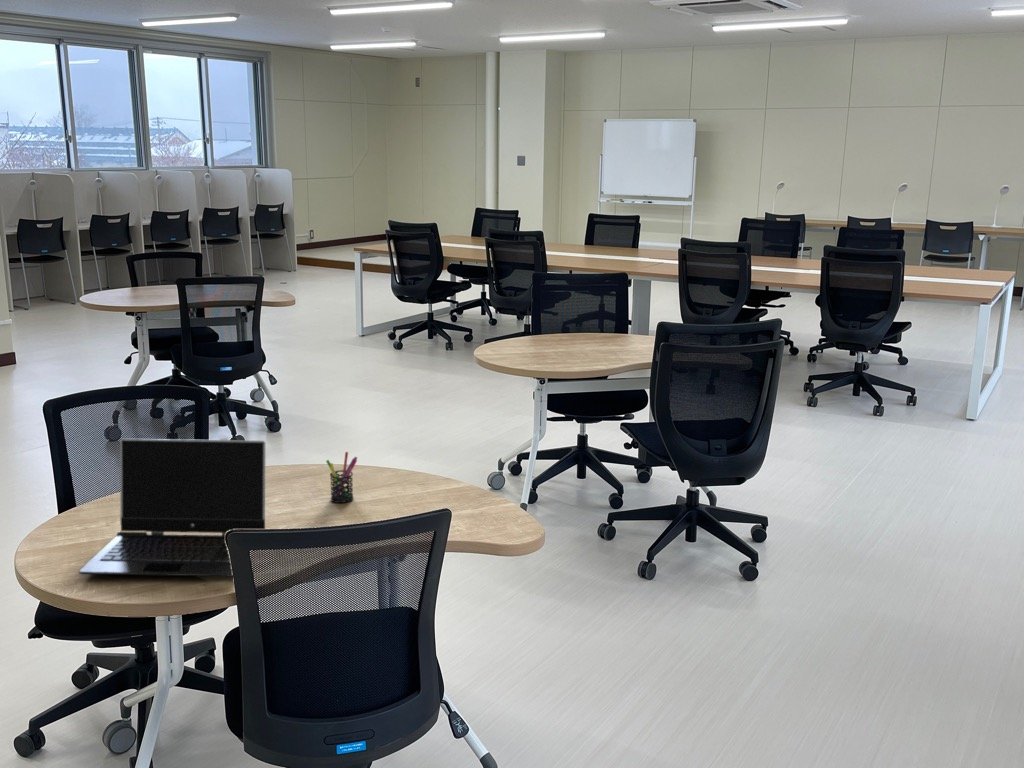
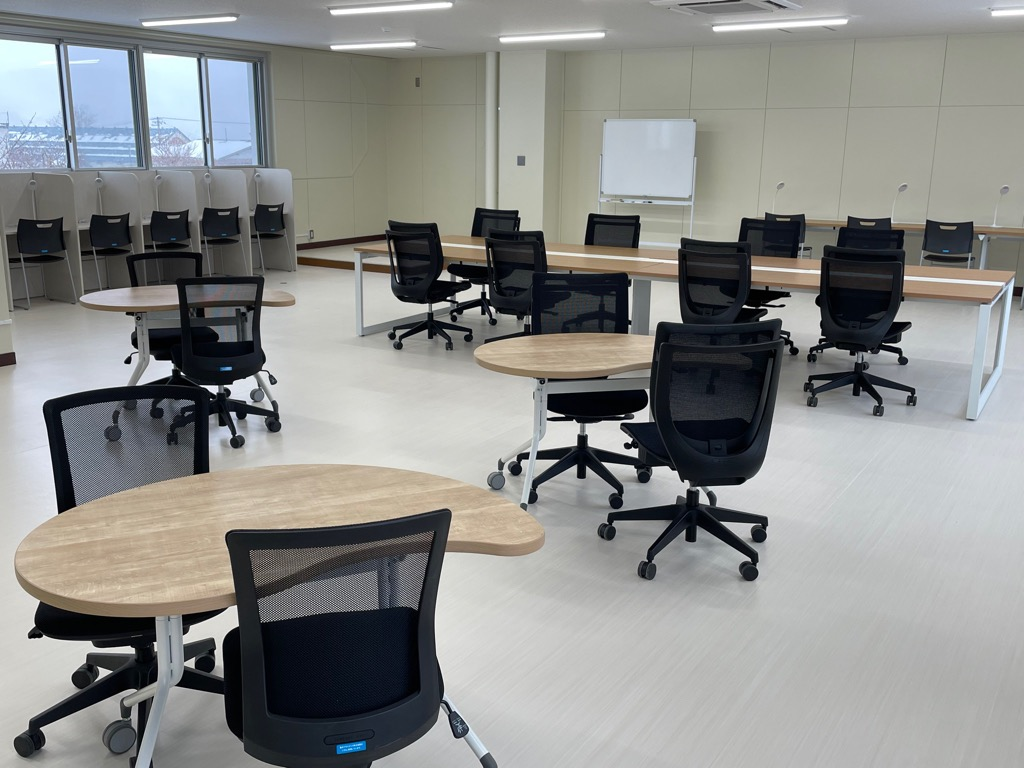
- pen holder [325,451,358,504]
- laptop computer [78,438,266,577]
